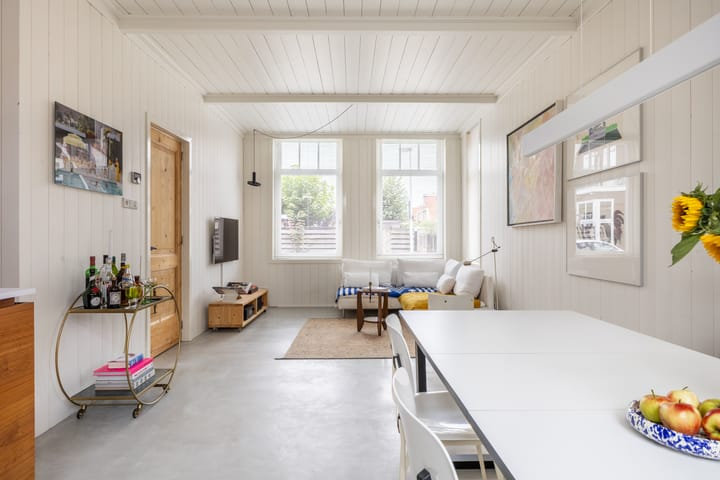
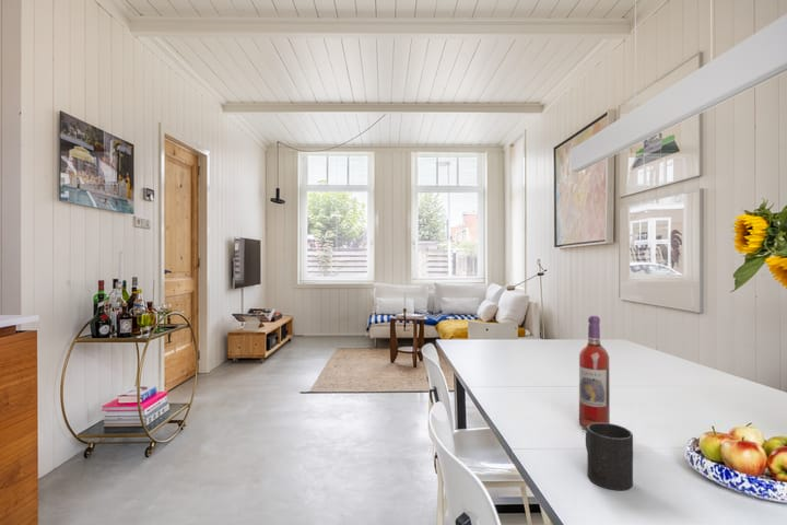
+ wine bottle [578,315,611,430]
+ mug [585,422,634,491]
